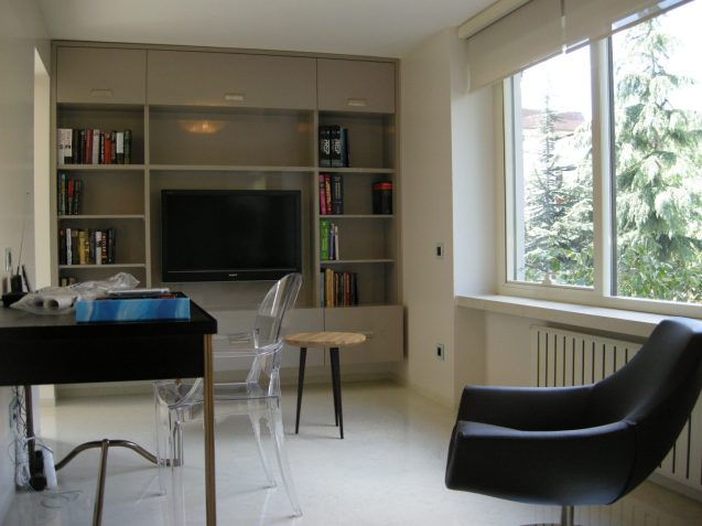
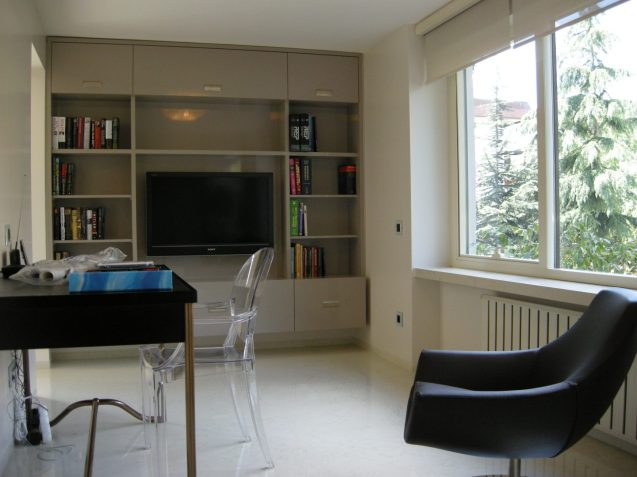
- side table [283,331,367,440]
